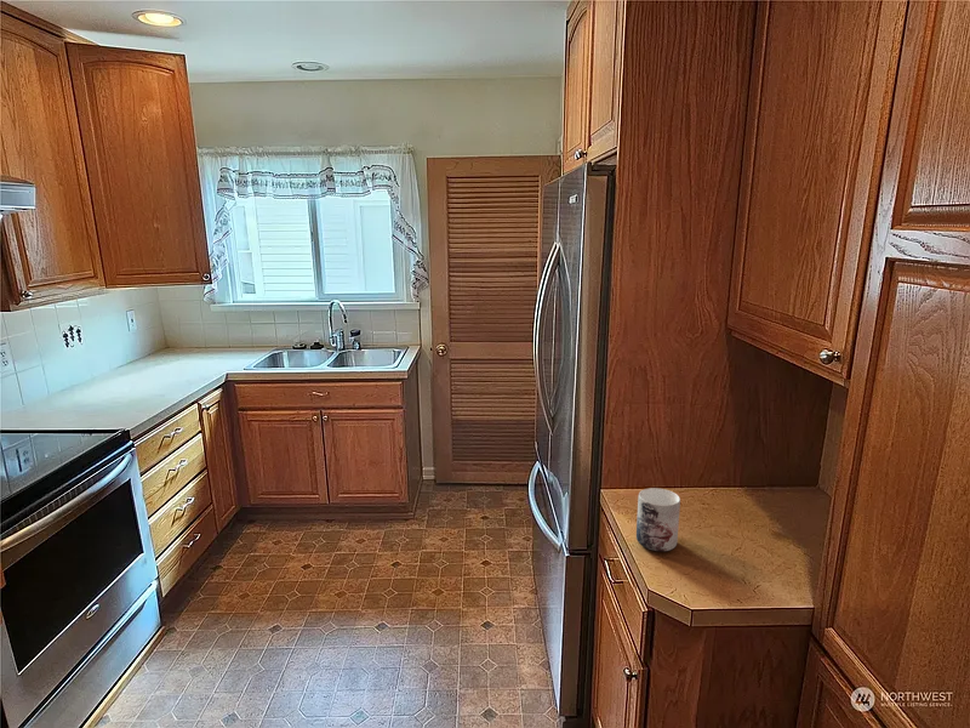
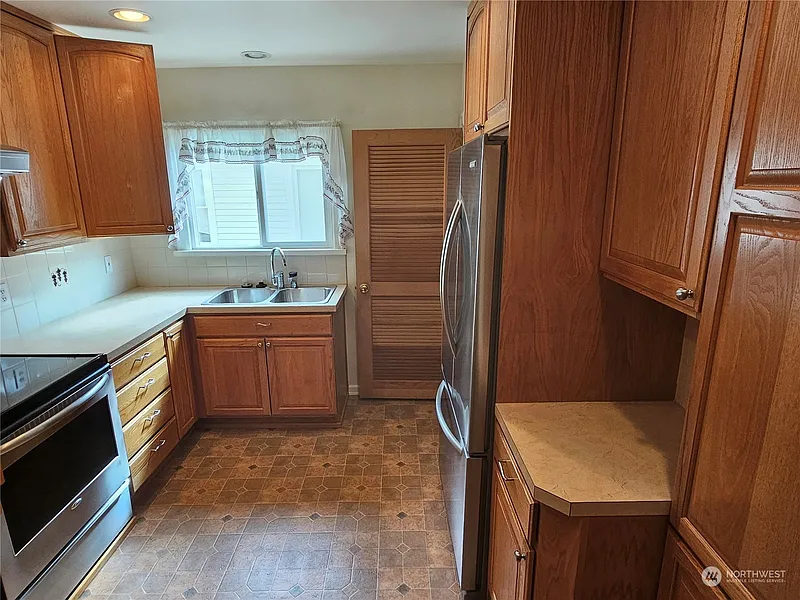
- mug [635,487,681,552]
